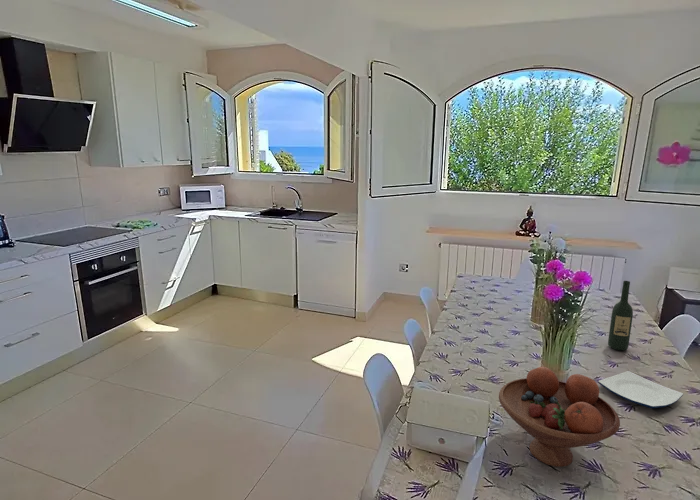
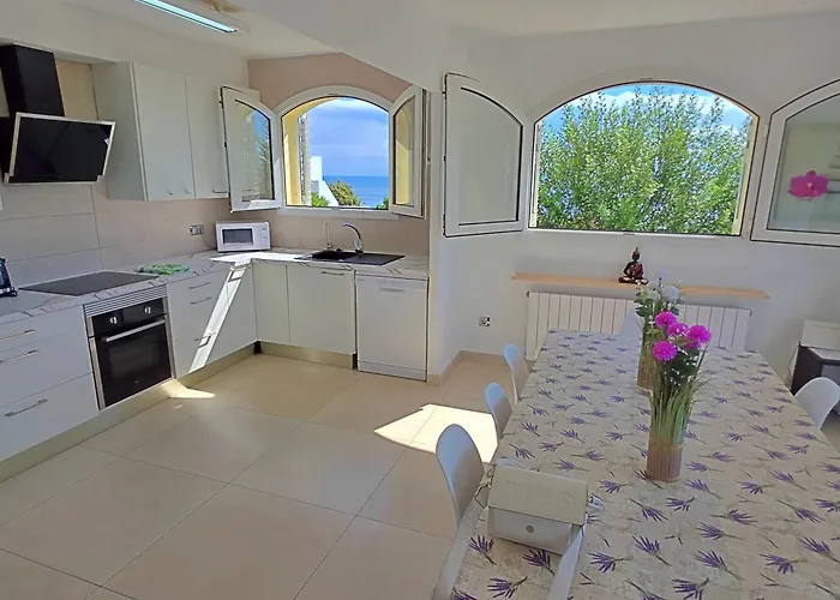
- fruit bowl [498,366,621,468]
- plate [597,370,684,409]
- wine bottle [607,280,634,351]
